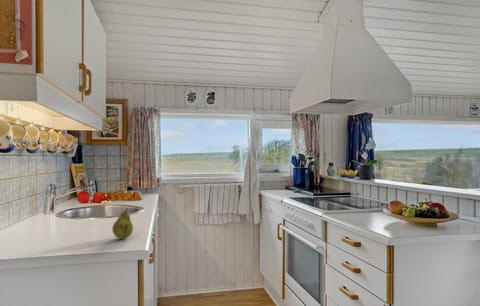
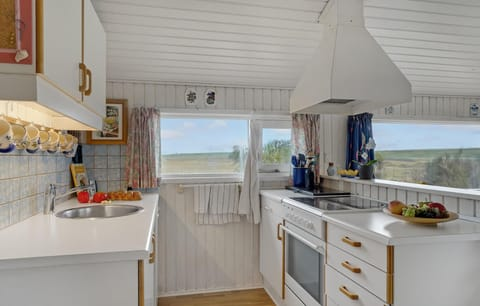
- fruit [111,208,134,240]
